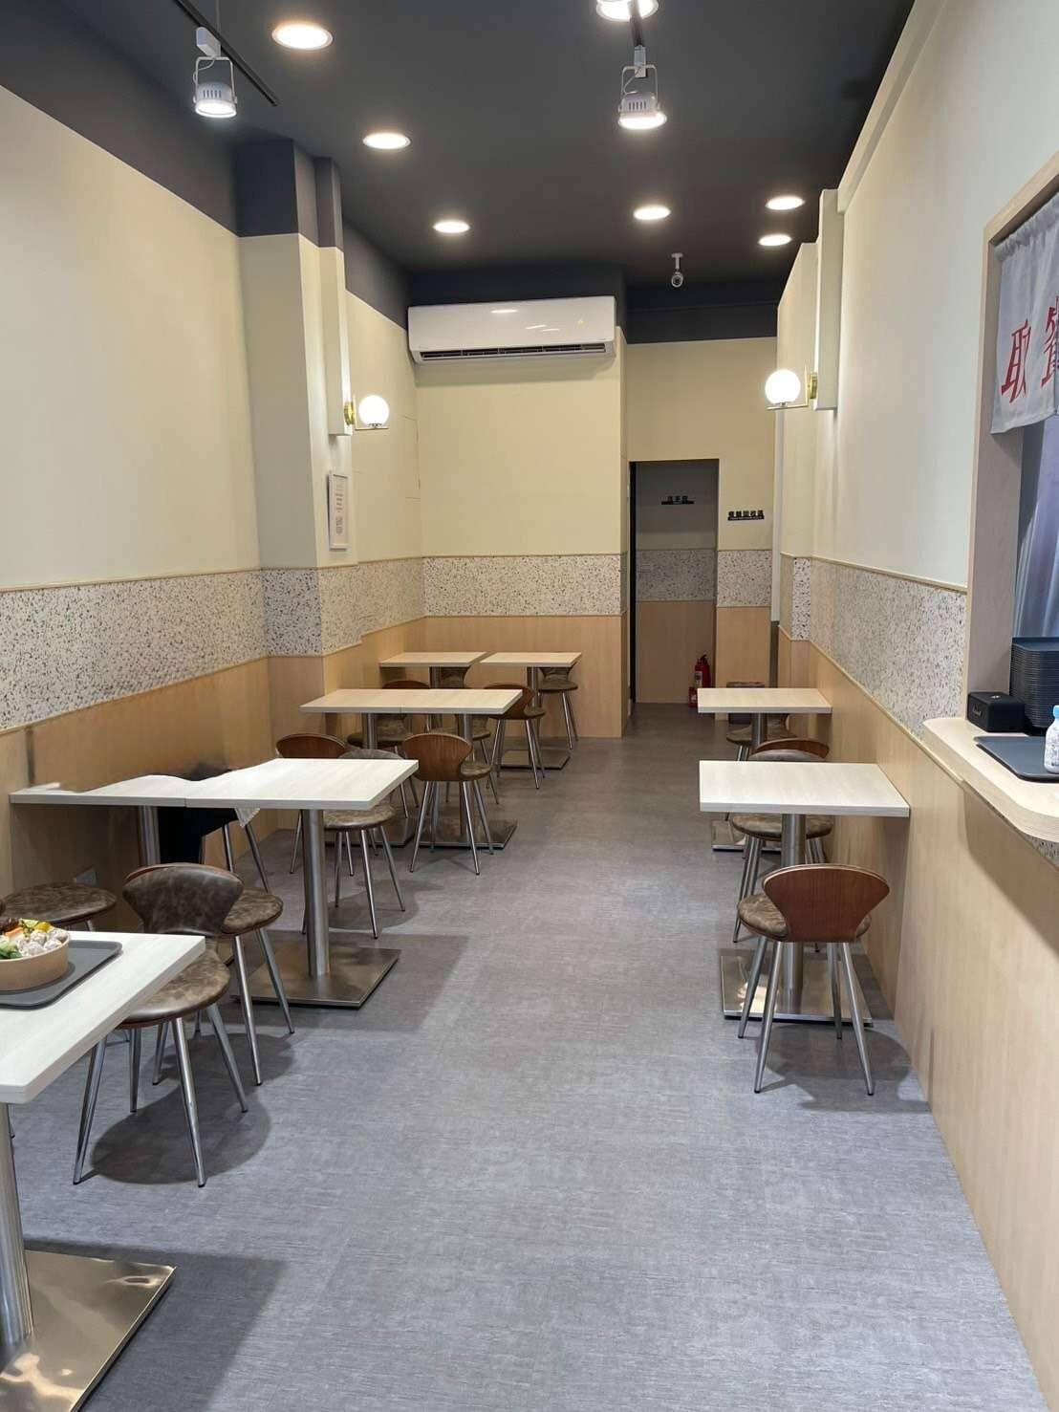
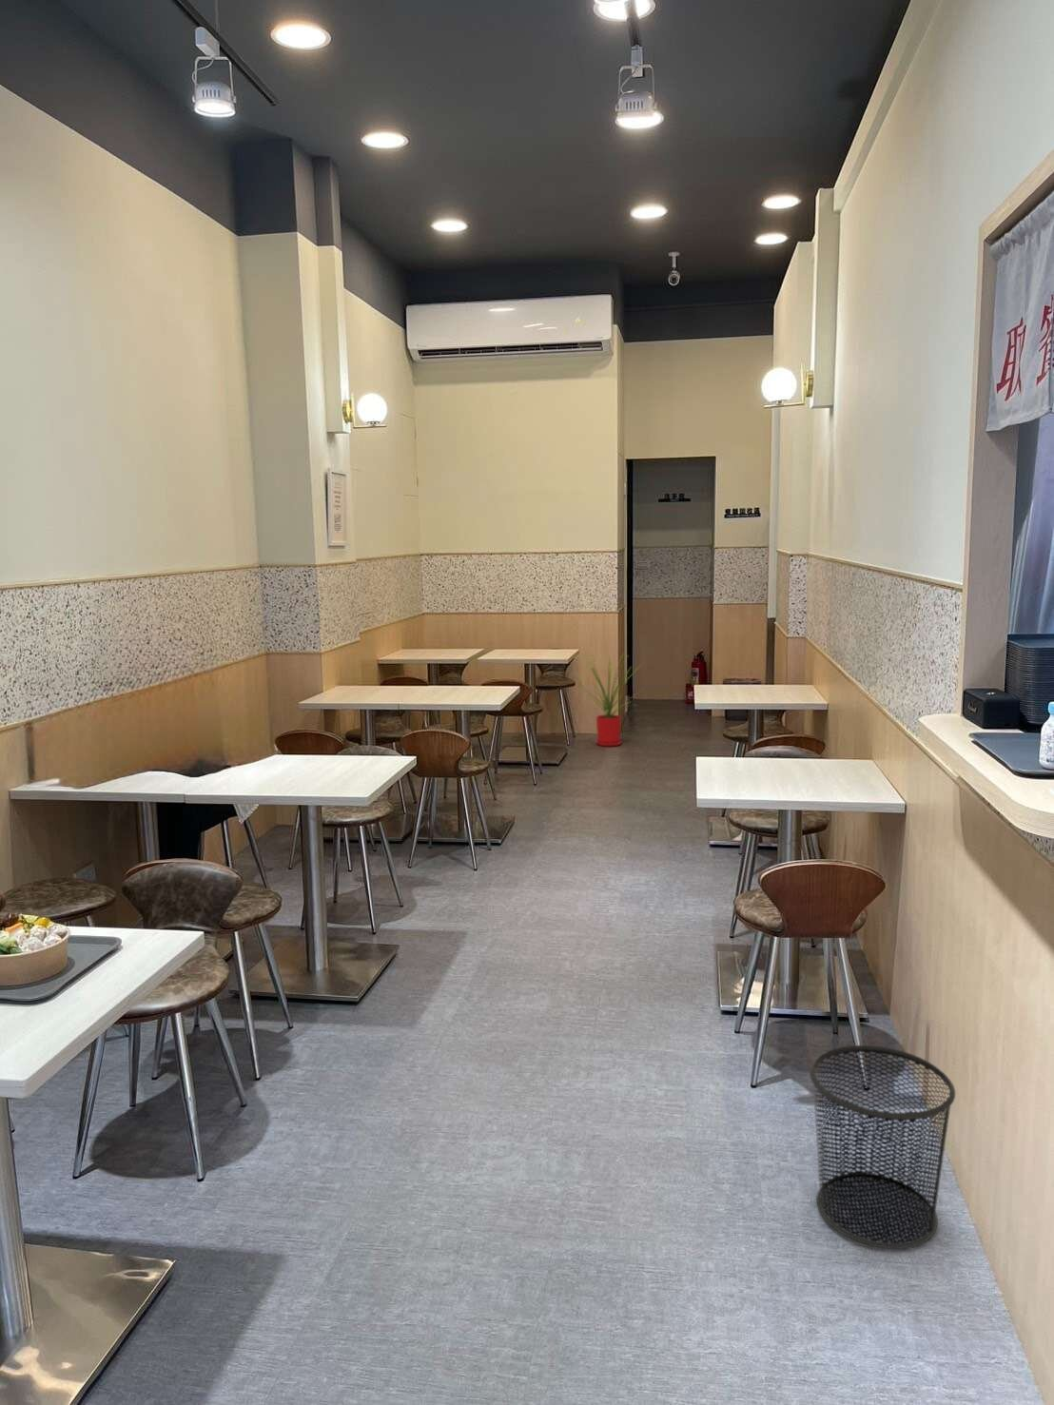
+ house plant [577,652,644,747]
+ waste bin [808,1044,957,1250]
